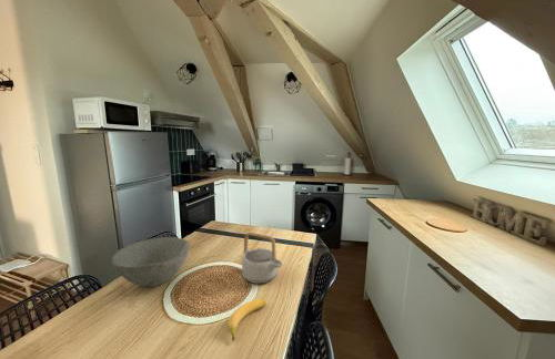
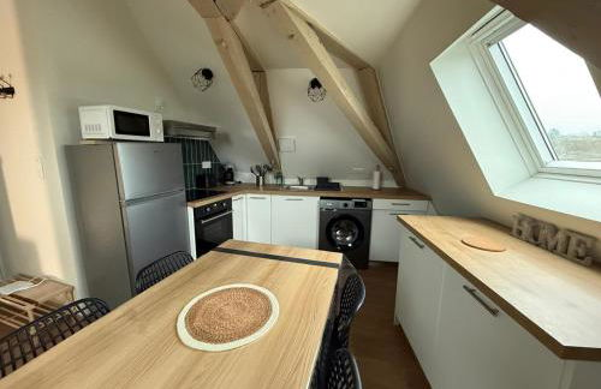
- teapot [241,232,283,285]
- bowl [111,236,191,288]
- banana [228,298,266,342]
